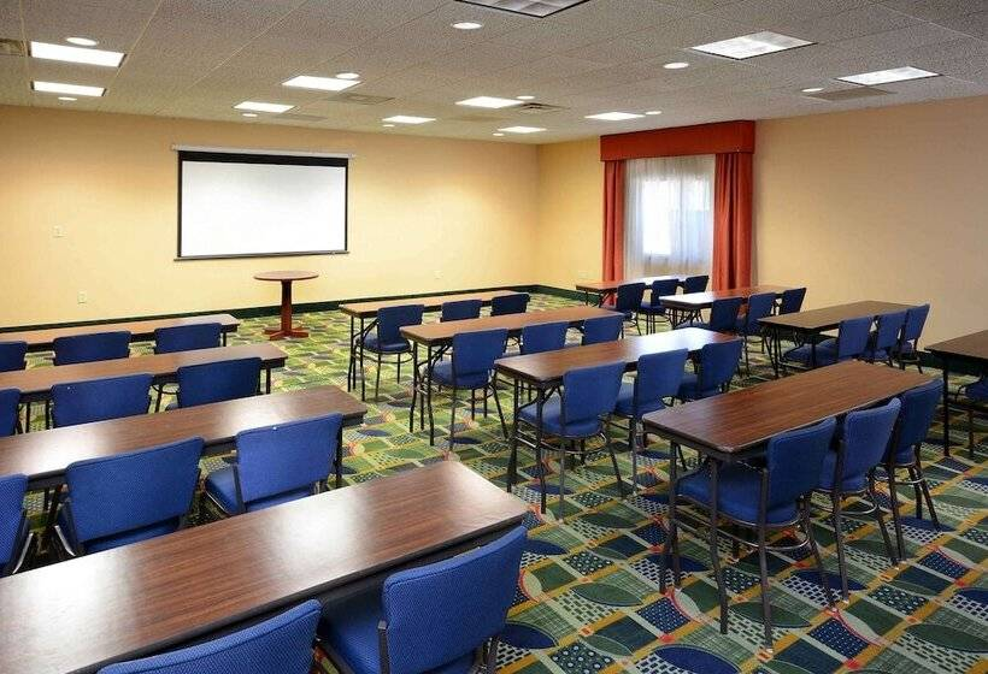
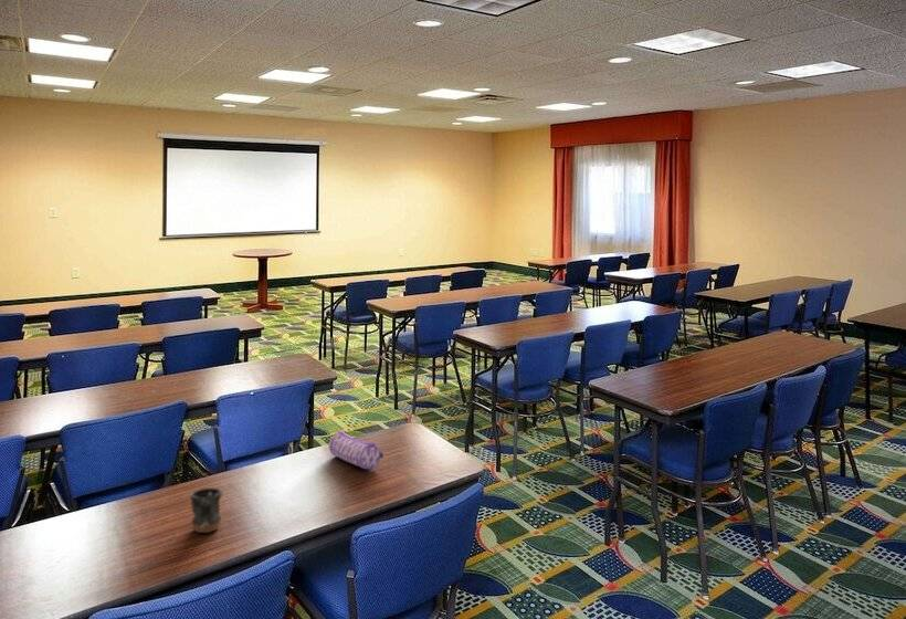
+ mug [189,486,224,534]
+ pencil case [328,429,384,470]
